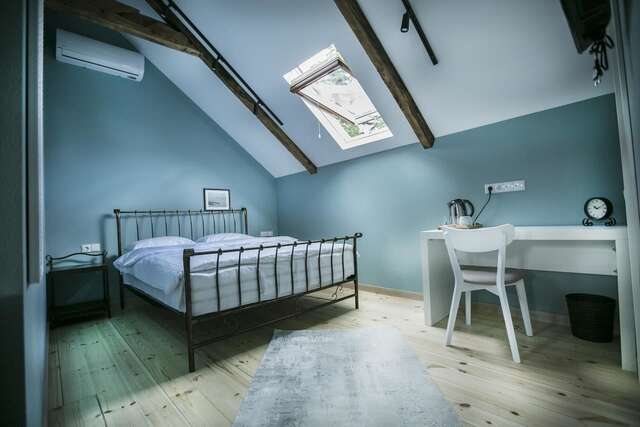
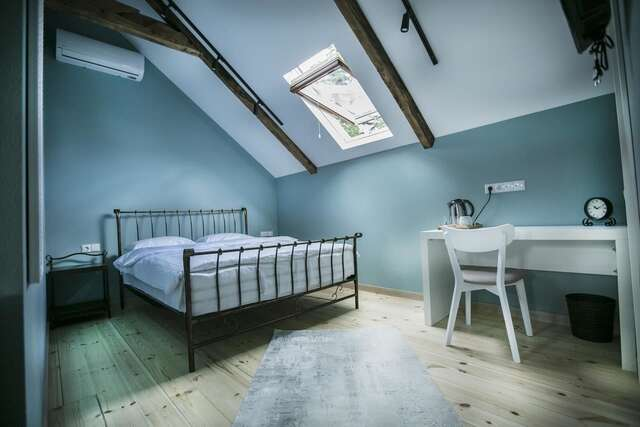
- wall art [202,187,232,212]
